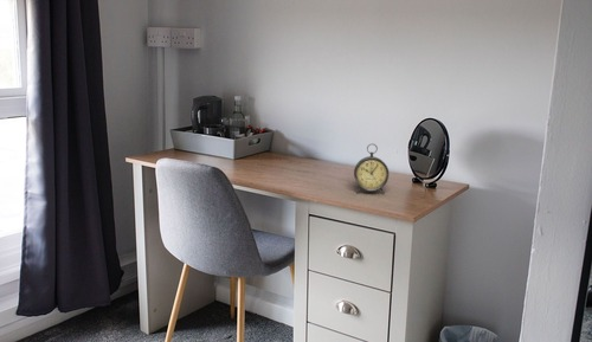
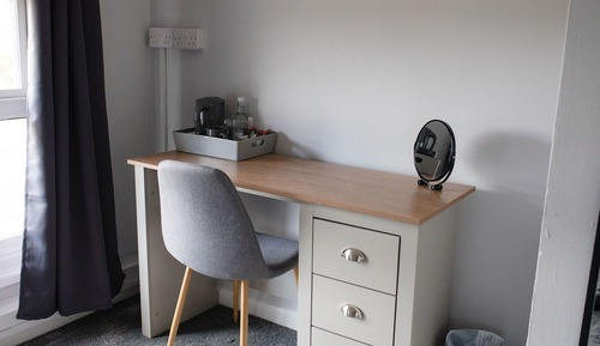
- alarm clock [353,143,390,195]
